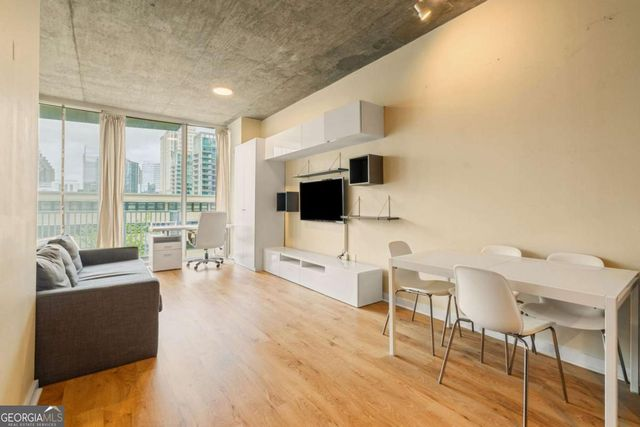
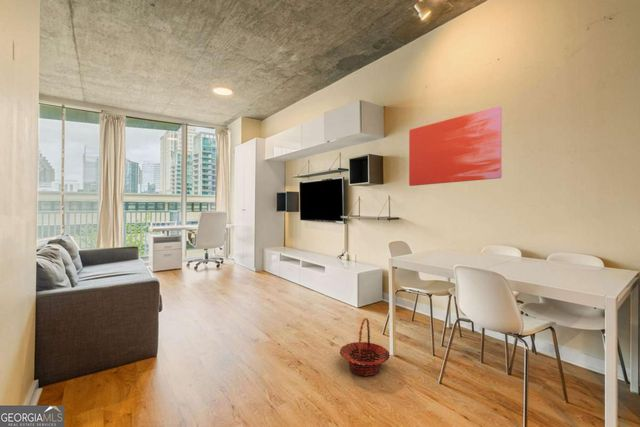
+ basket [339,317,391,377]
+ wall art [408,105,503,187]
